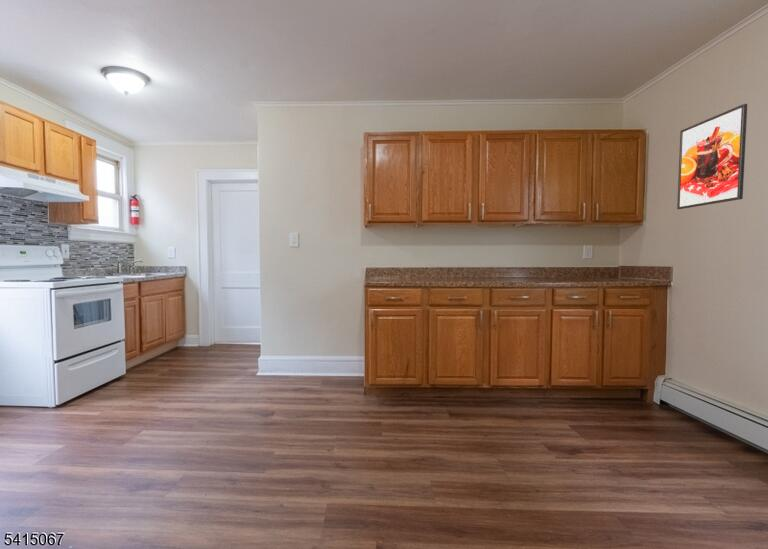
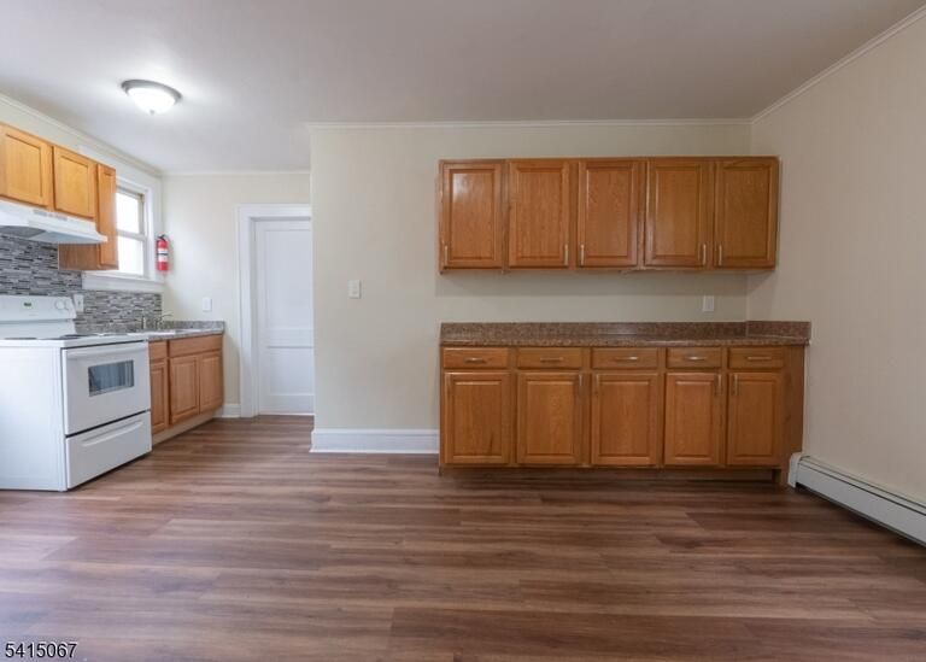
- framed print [676,103,748,210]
